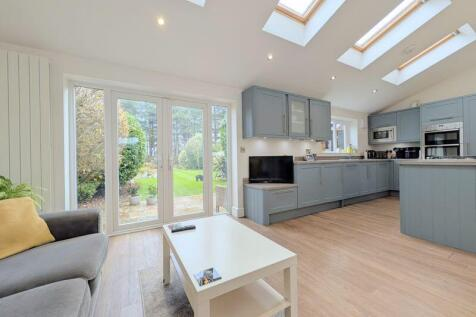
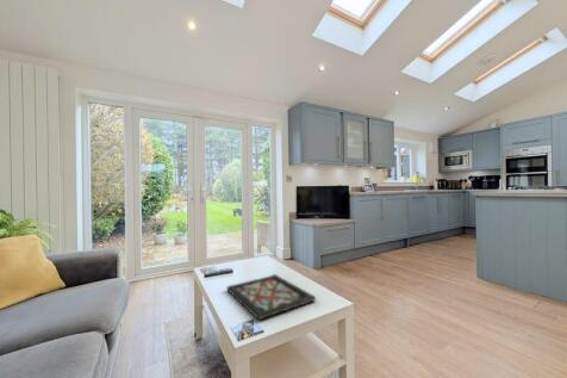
+ decorative tray [225,273,317,321]
